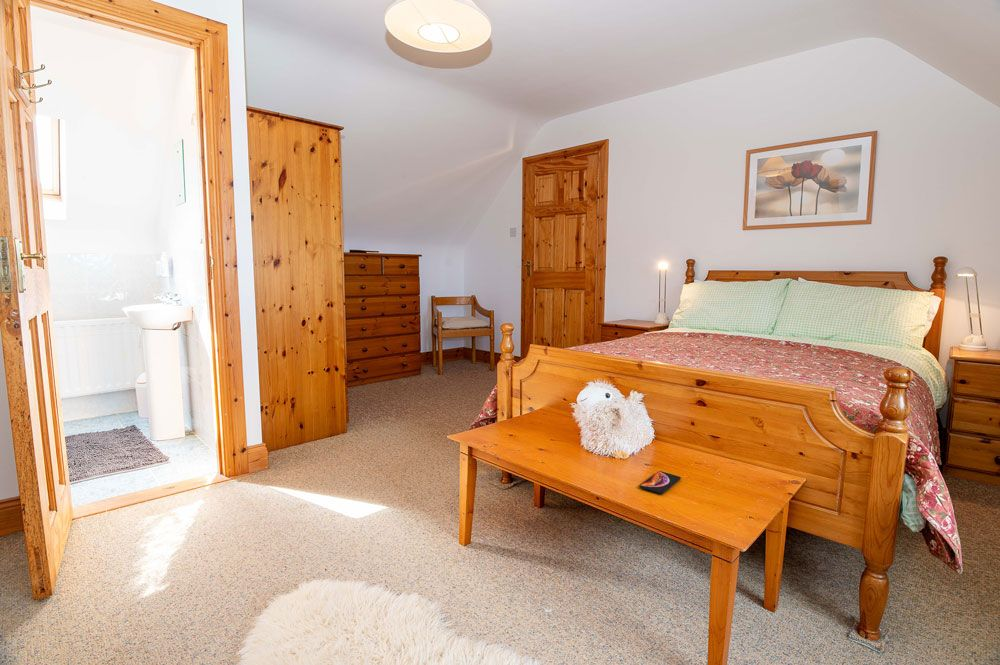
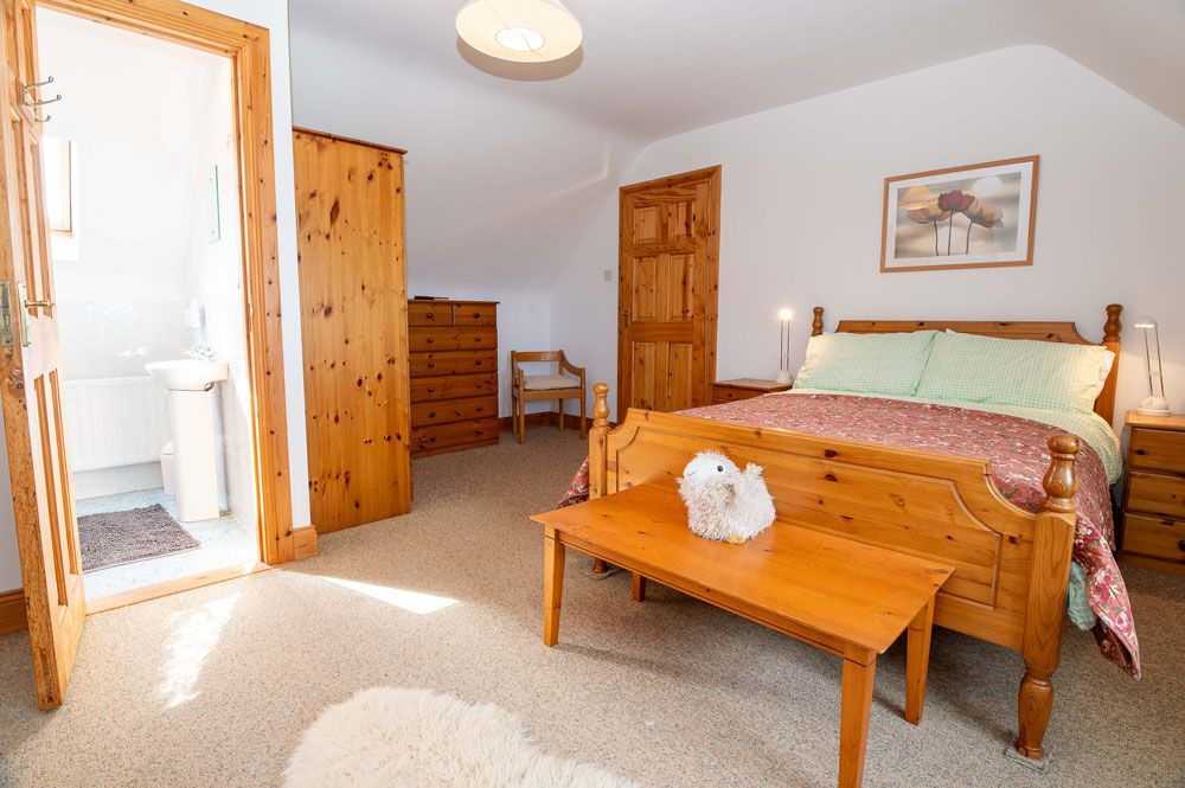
- smartphone [638,470,682,495]
